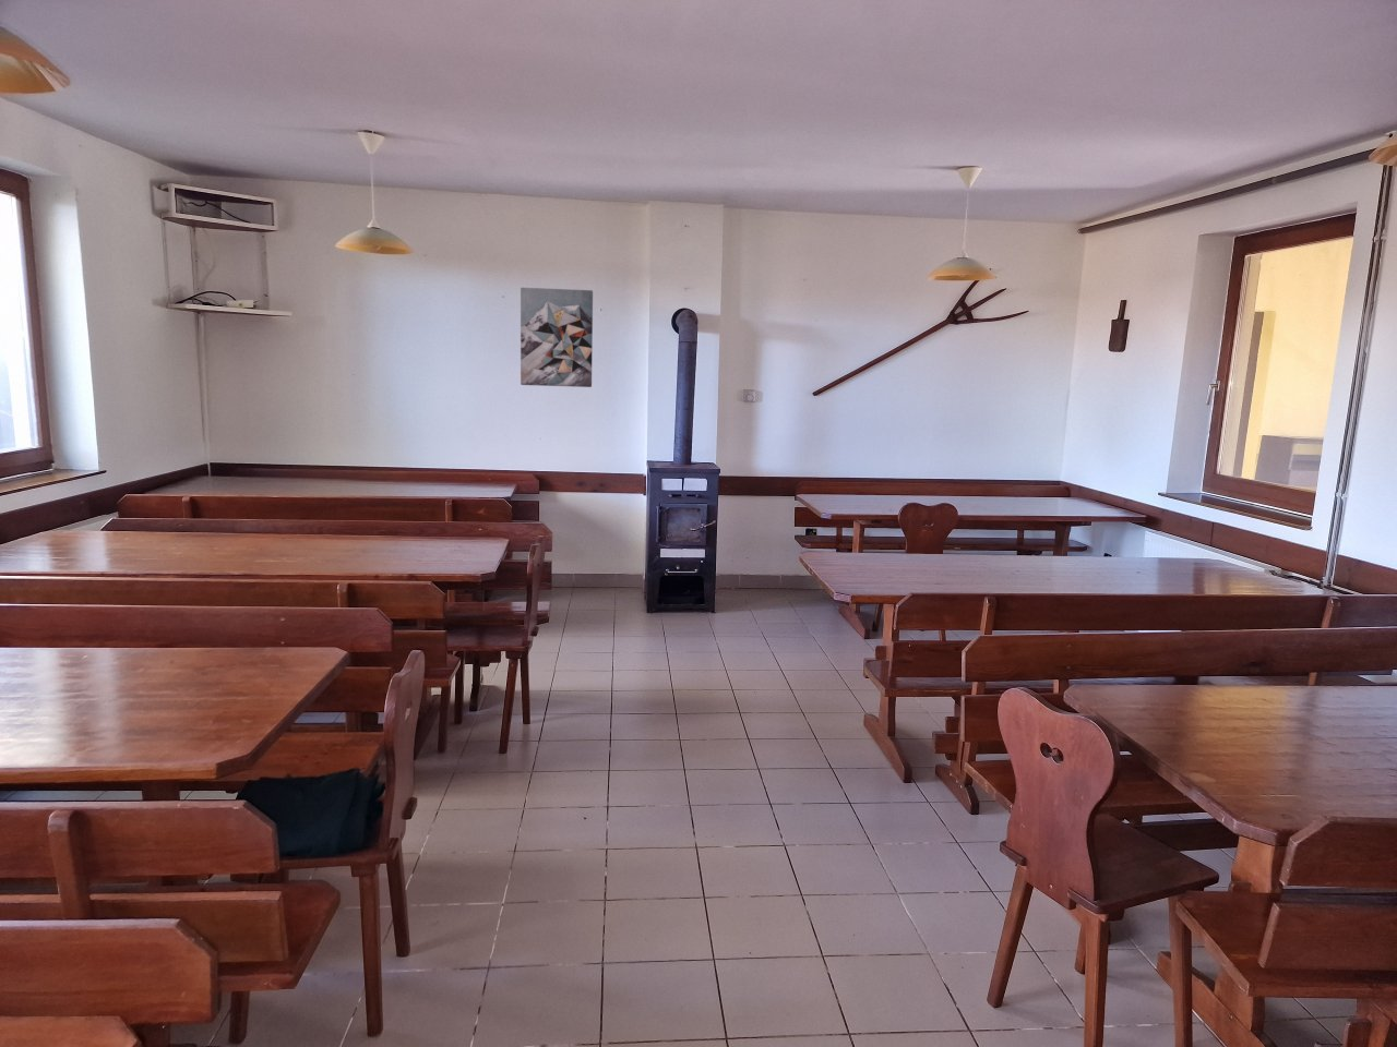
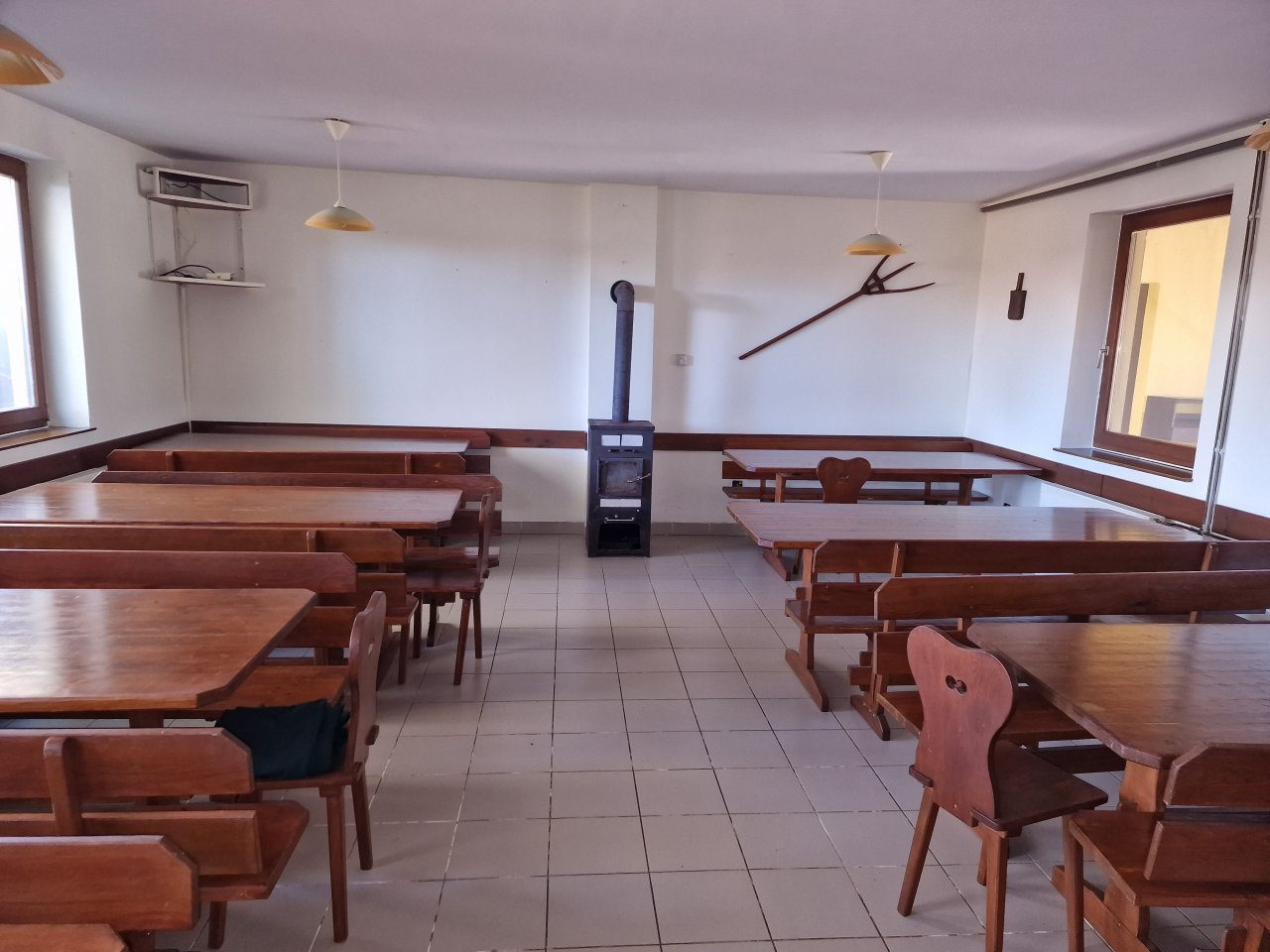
- wall art [519,287,594,388]
